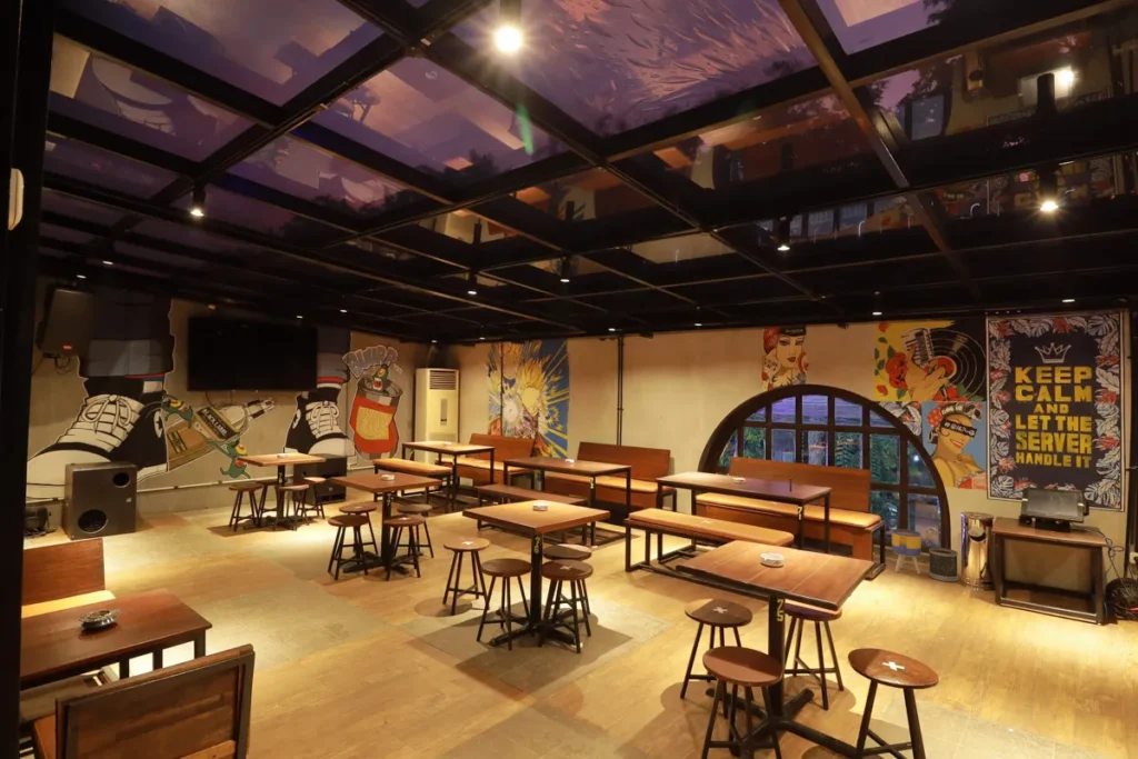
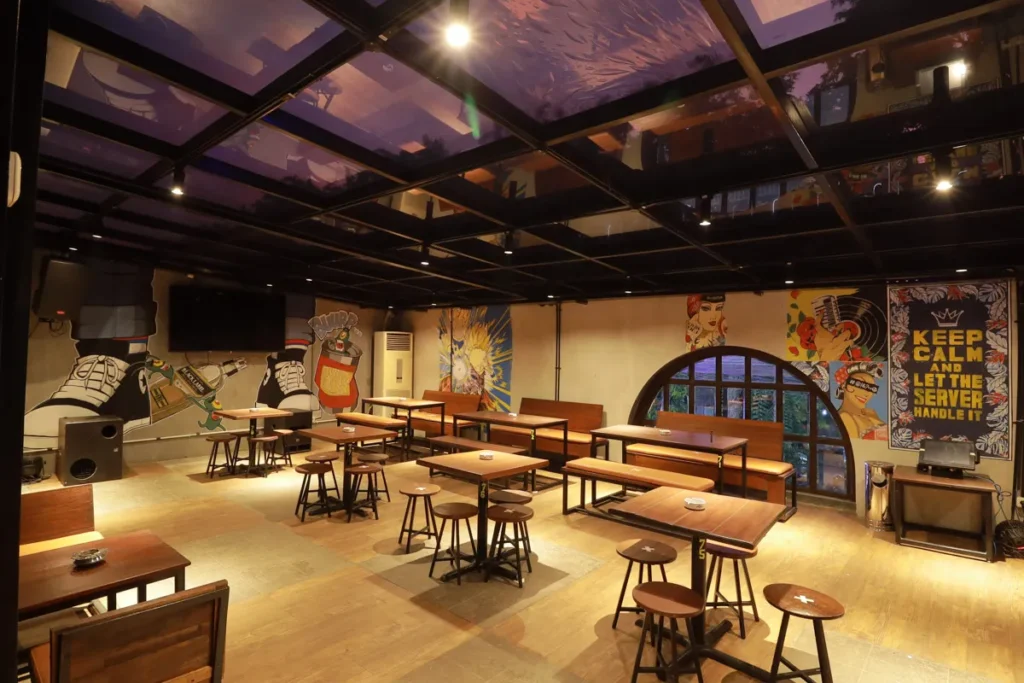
- wastebasket [928,547,959,583]
- storage basket [891,528,922,576]
